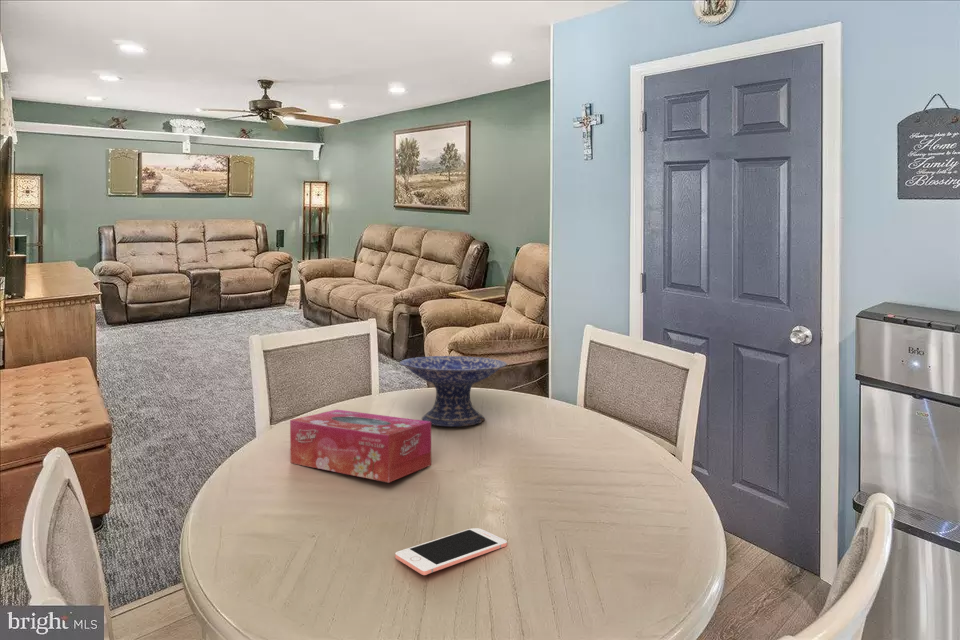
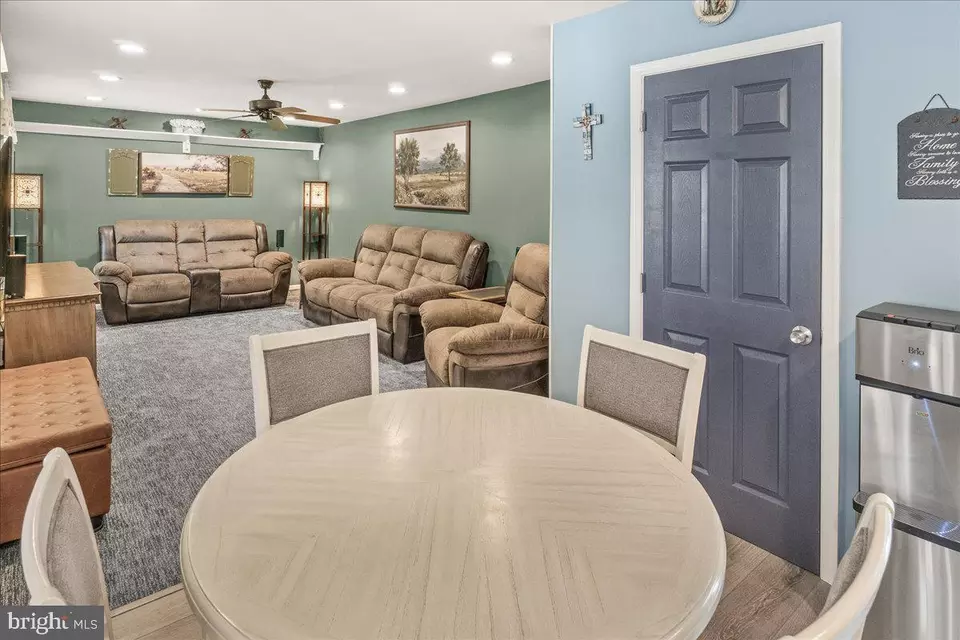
- decorative bowl [398,355,508,427]
- tissue box [289,409,432,484]
- cell phone [394,527,508,576]
